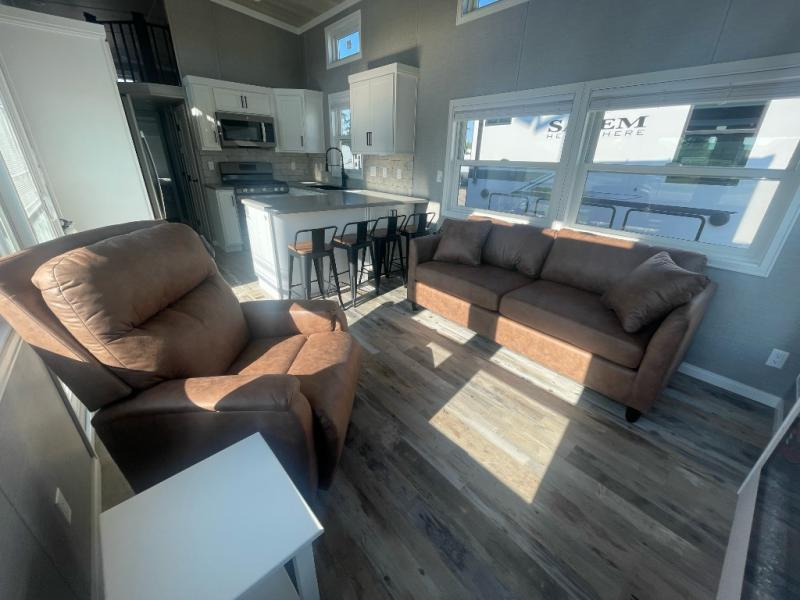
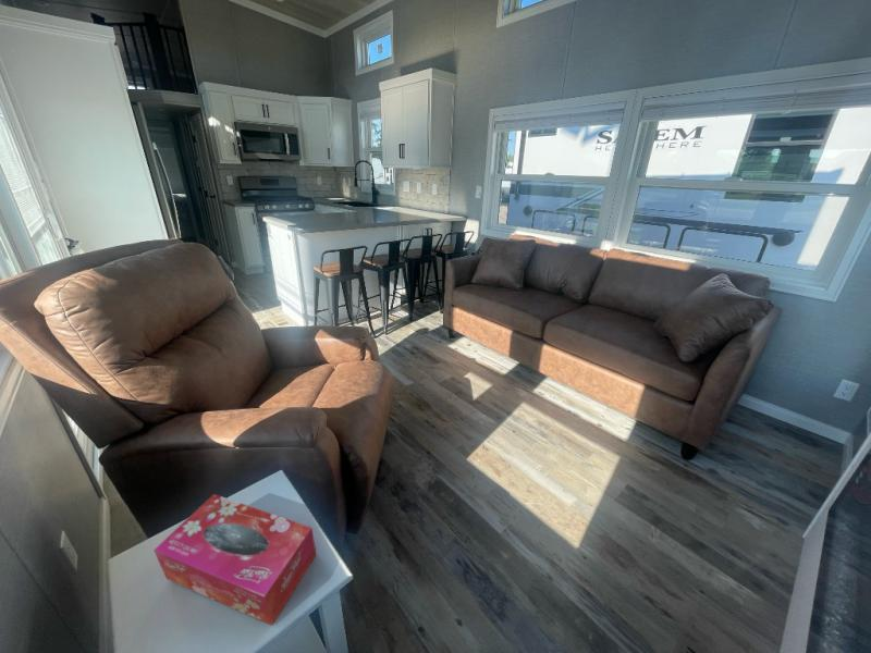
+ tissue box [152,493,318,627]
